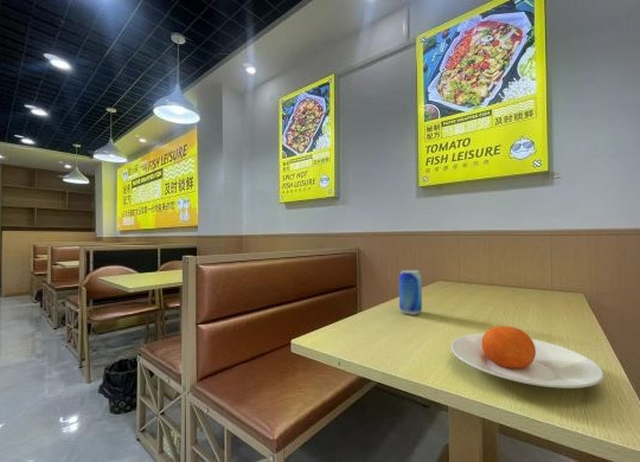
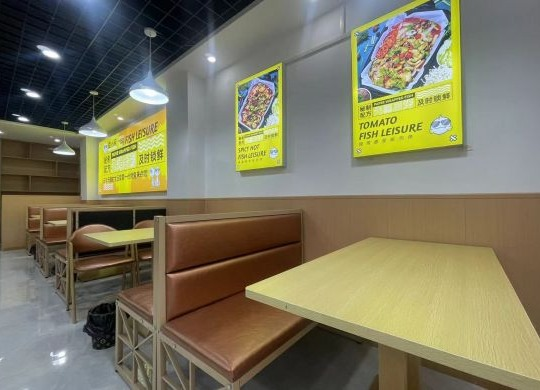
- plate [449,325,606,390]
- beer can [398,269,423,316]
